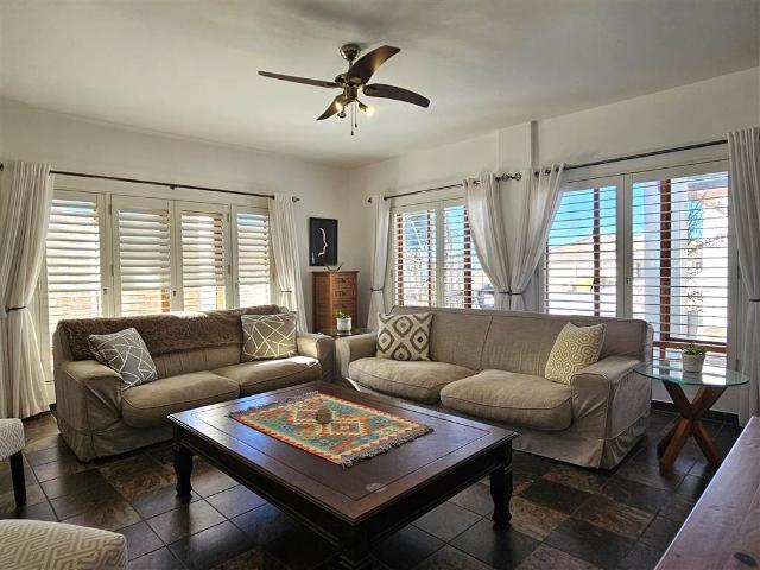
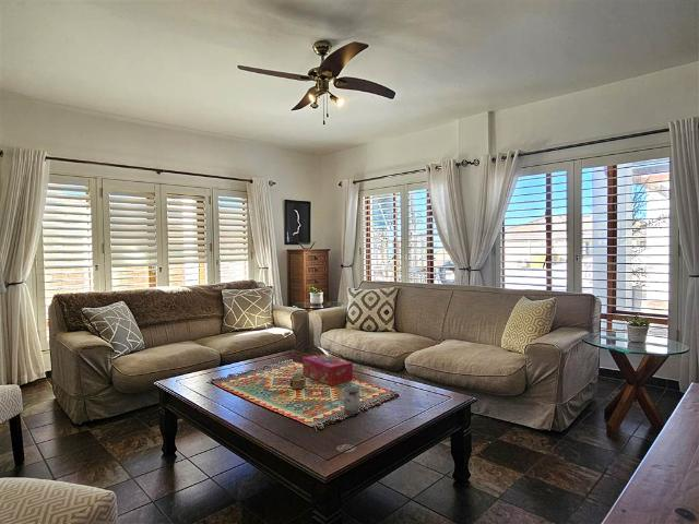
+ cup [341,385,366,415]
+ tissue box [301,353,354,386]
